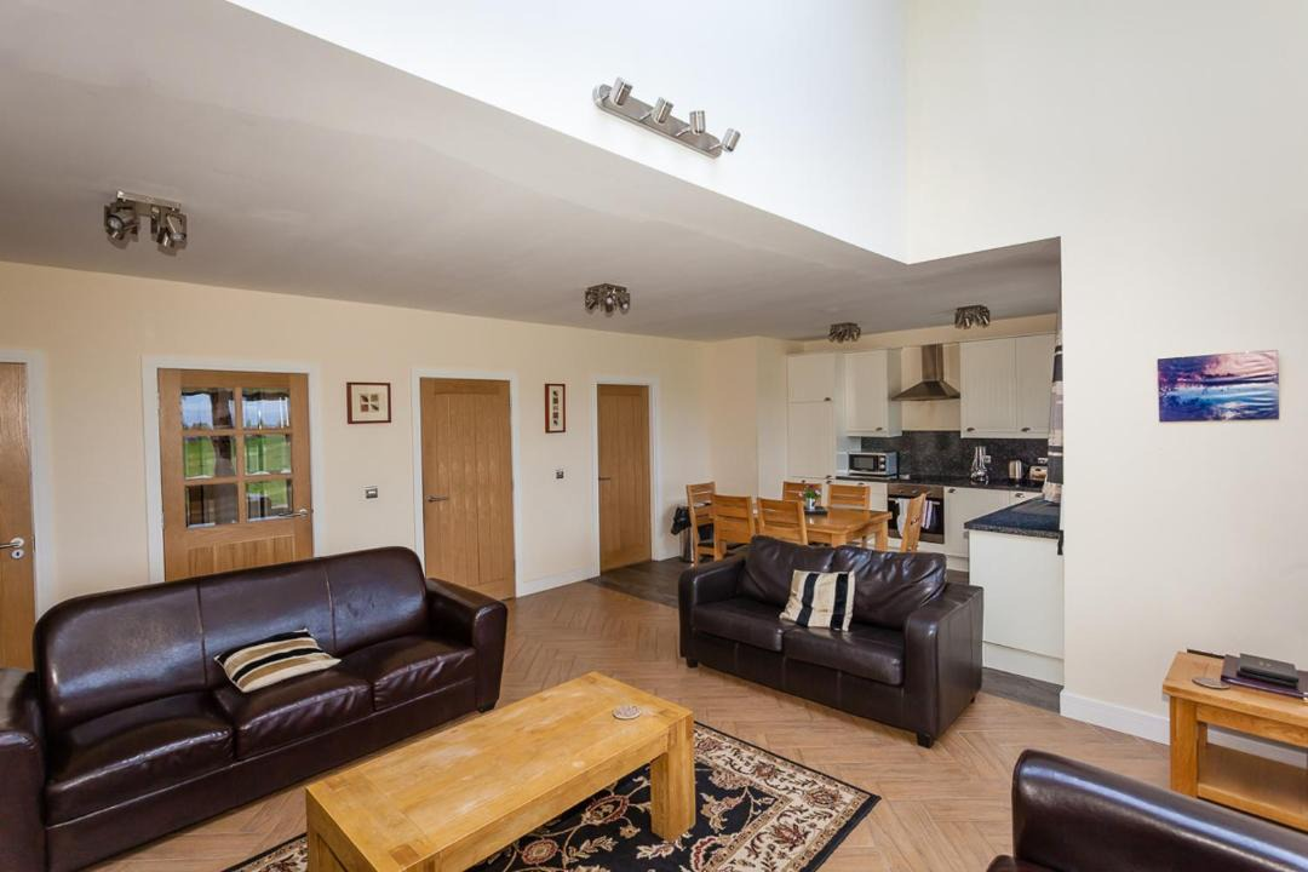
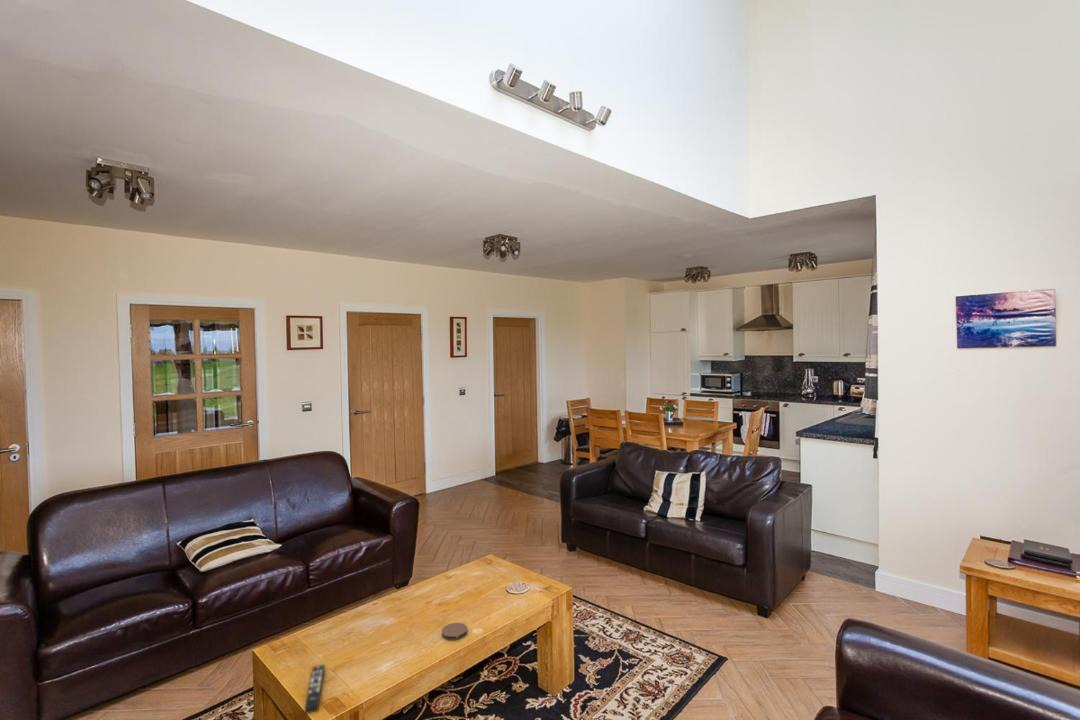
+ coaster [441,622,468,641]
+ remote control [304,663,326,715]
